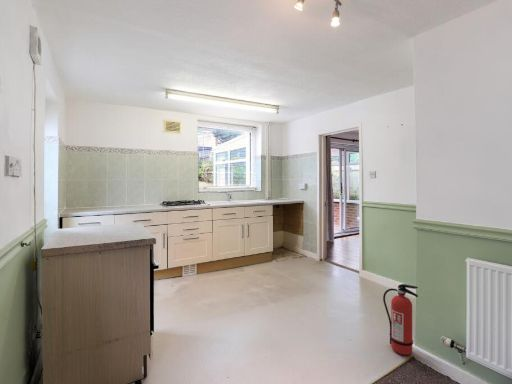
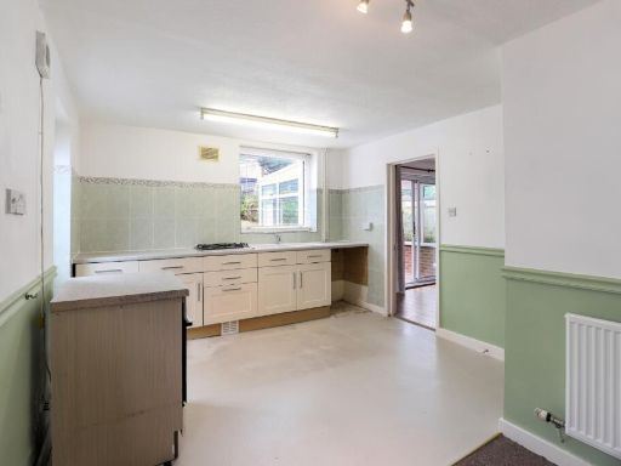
- fire extinguisher [382,283,419,356]
